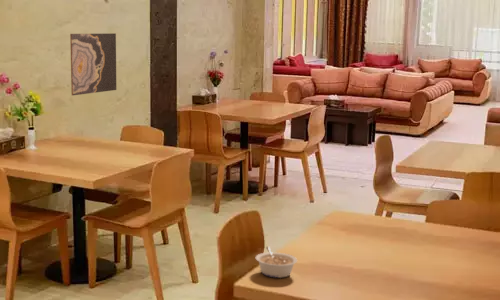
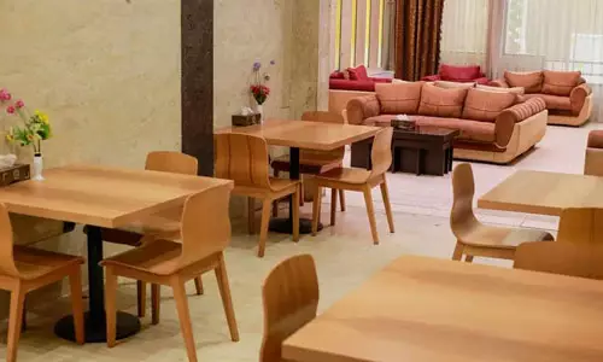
- wall art [69,32,117,96]
- legume [255,246,298,279]
